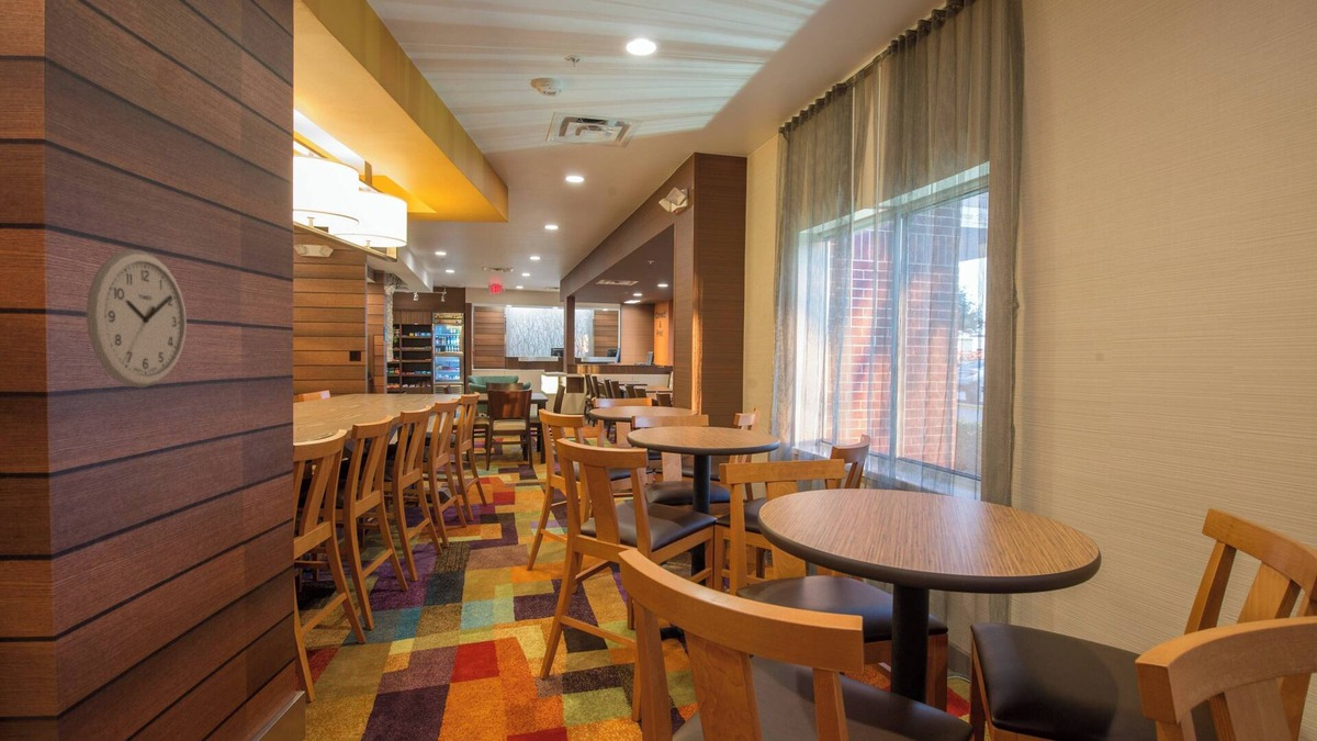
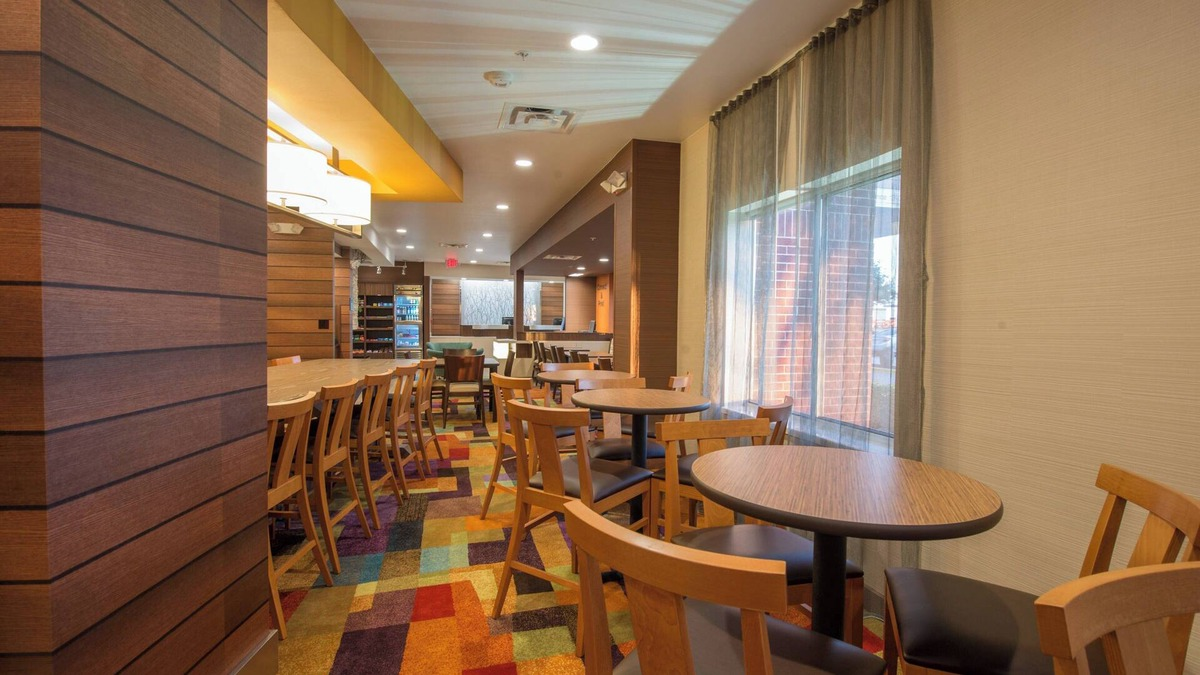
- wall clock [86,249,188,389]
